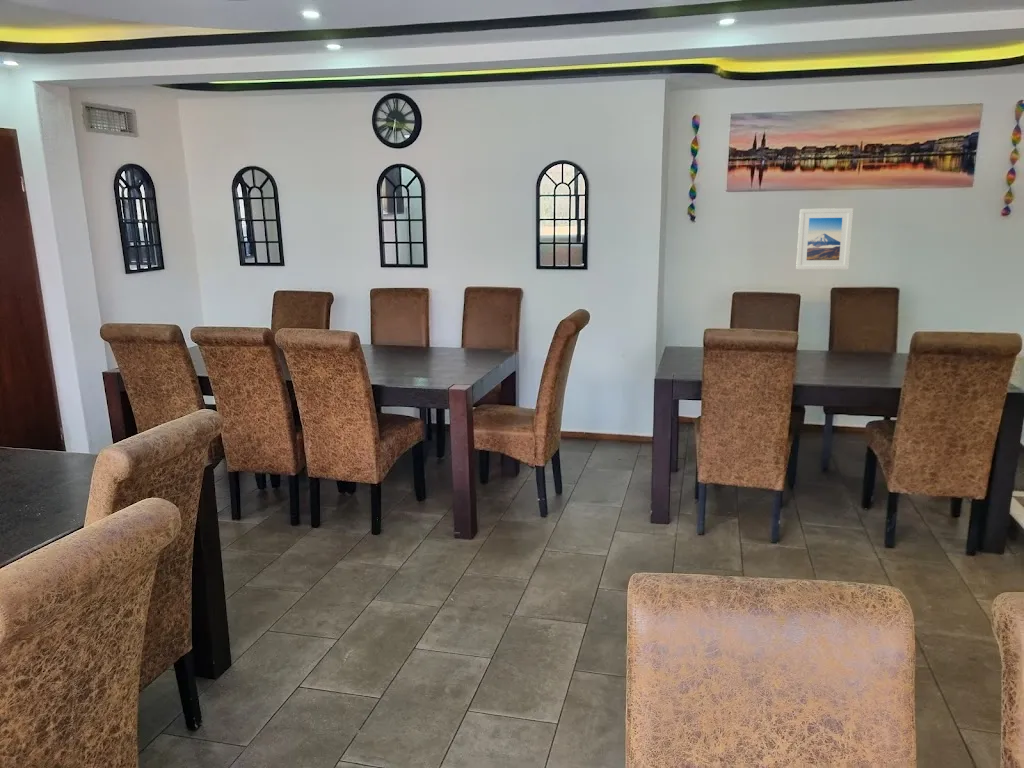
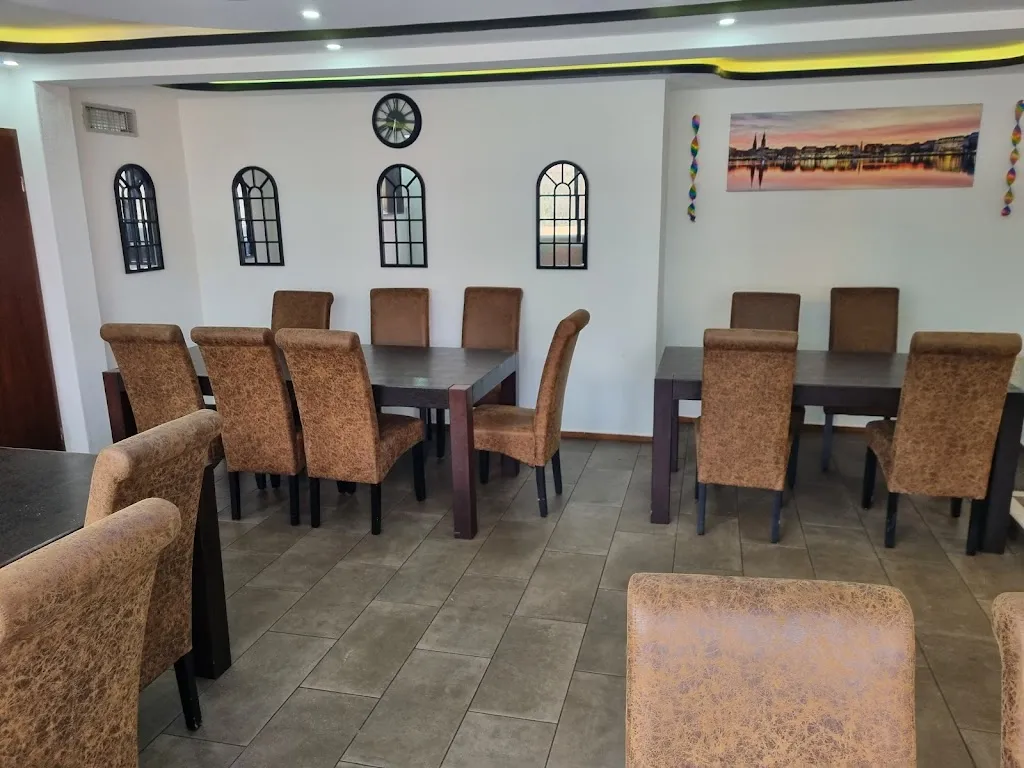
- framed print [795,207,854,270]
